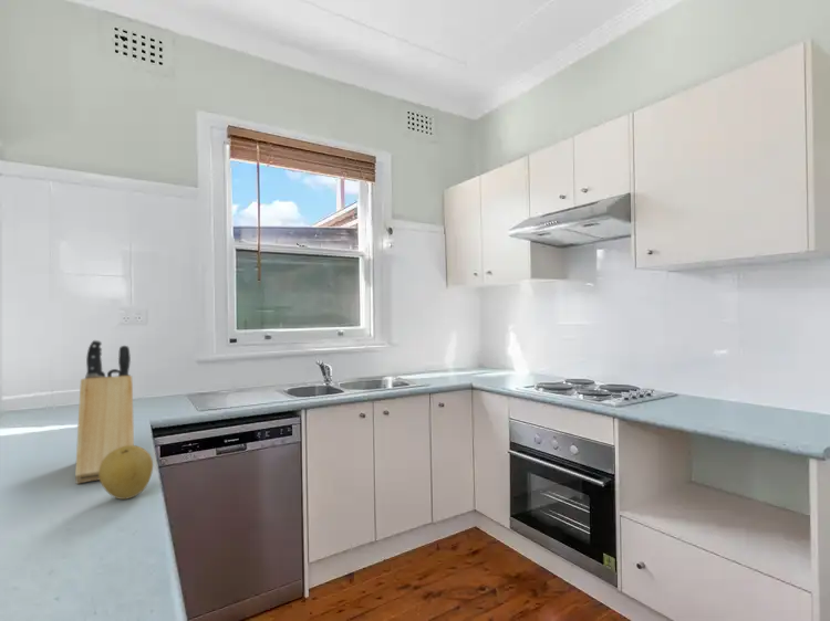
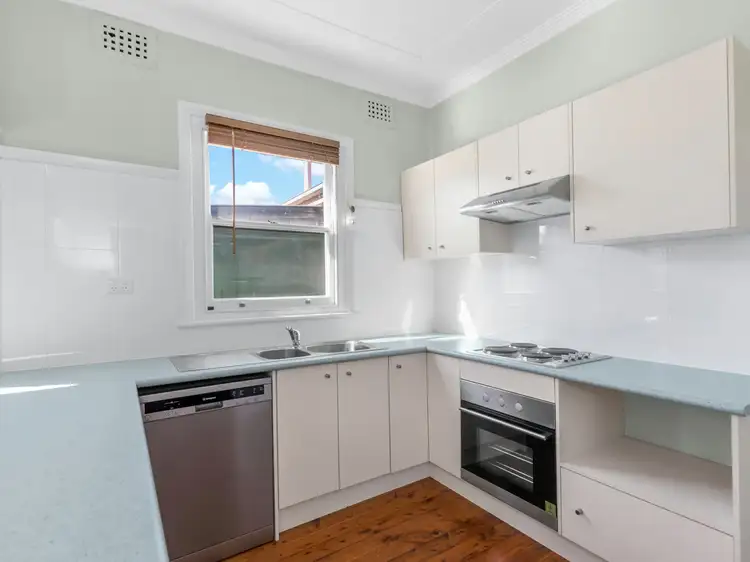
- knife block [74,339,135,485]
- fruit [98,444,154,501]
